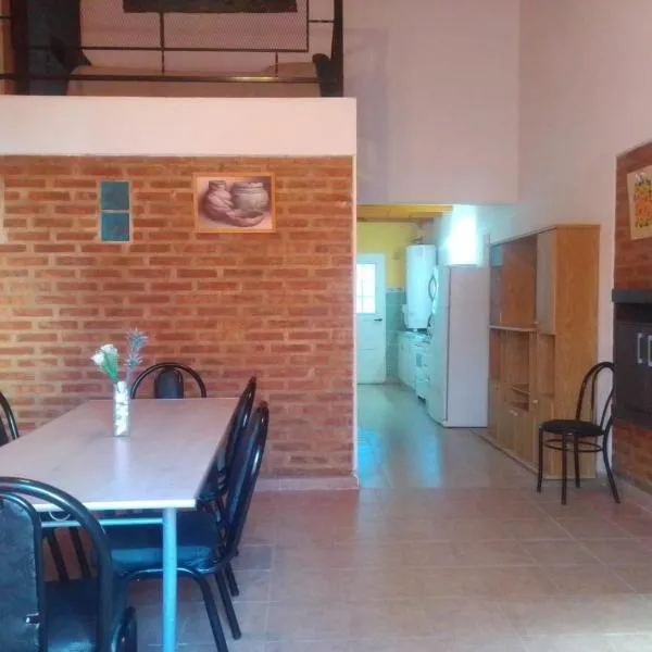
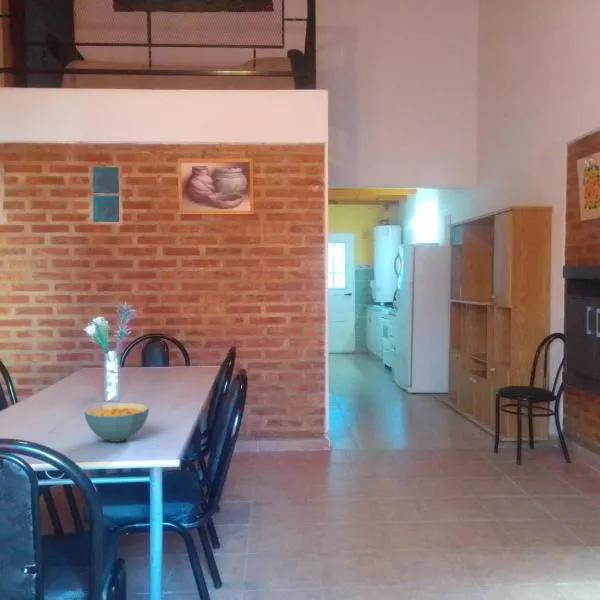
+ cereal bowl [83,402,150,443]
